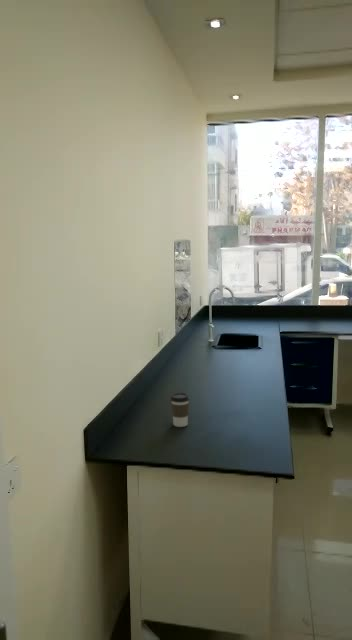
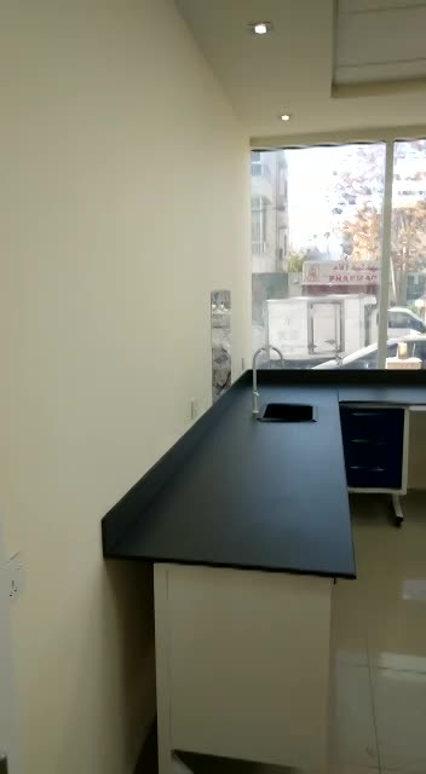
- coffee cup [170,392,190,428]
